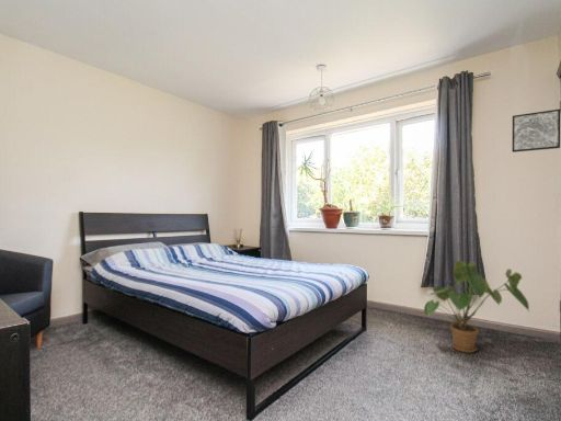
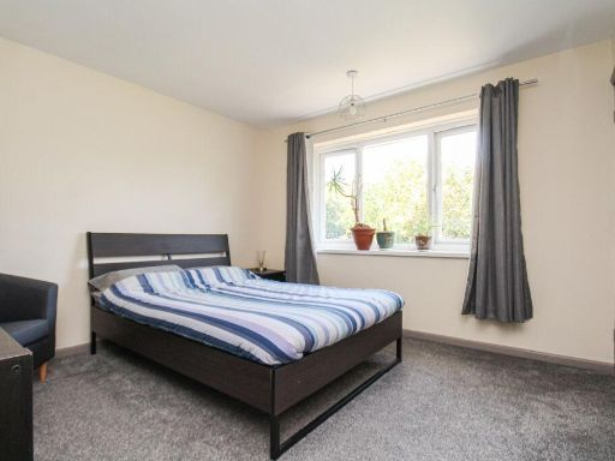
- house plant [423,260,531,354]
- wall art [512,109,561,153]
